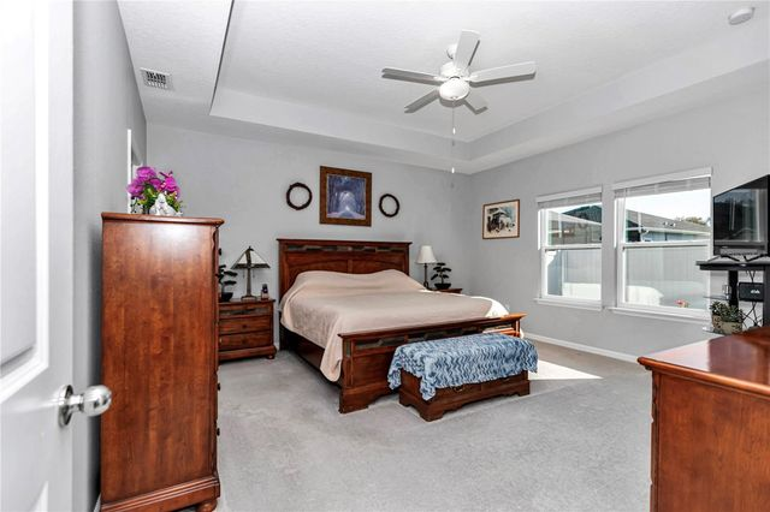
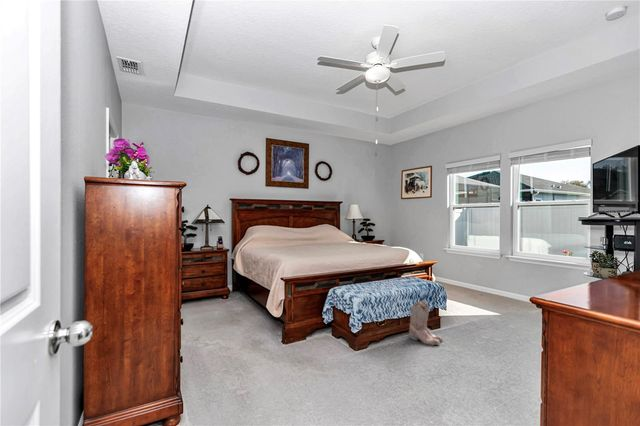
+ boots [408,300,444,346]
